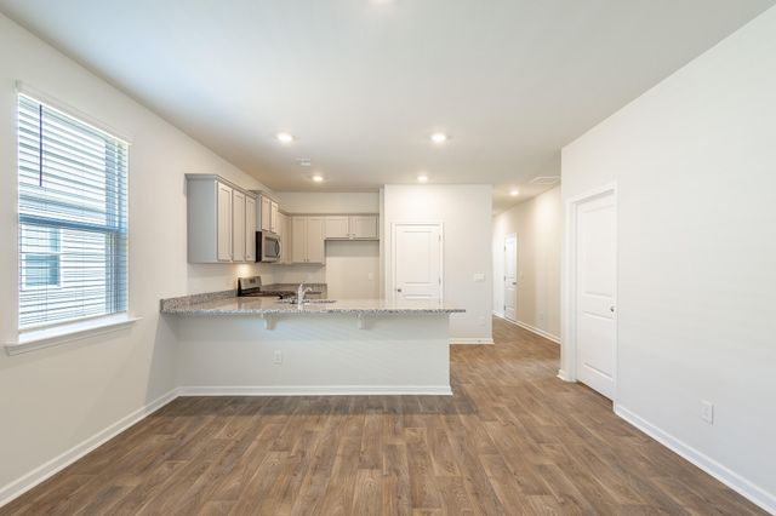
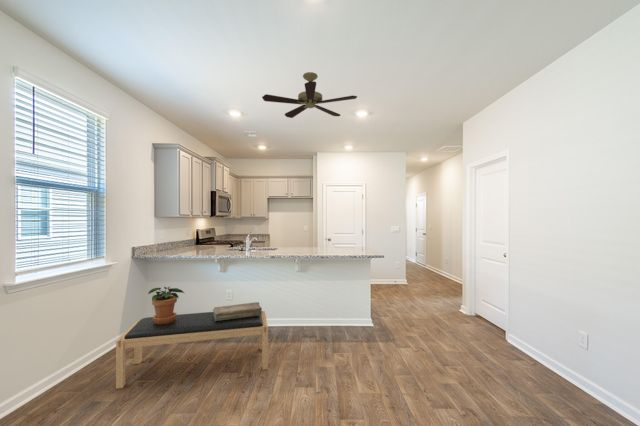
+ decorative box [212,301,263,321]
+ bench [115,310,269,390]
+ potted plant [147,286,185,324]
+ ceiling fan [261,71,358,119]
